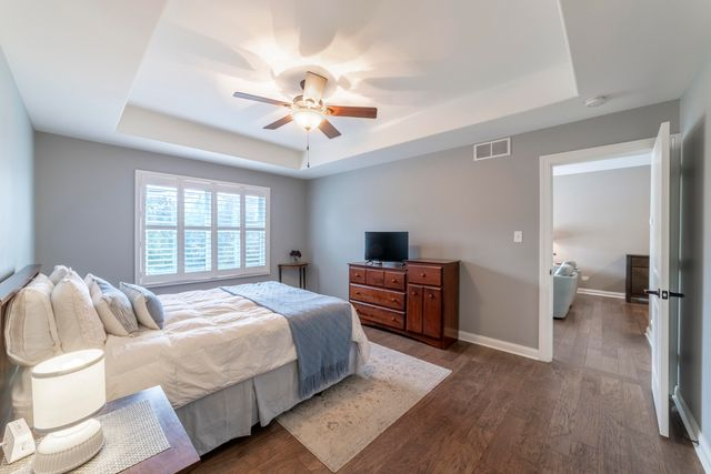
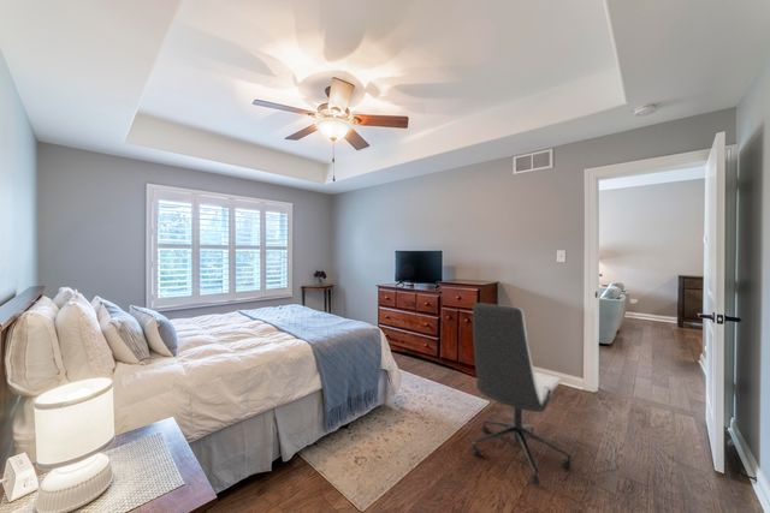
+ office chair [470,302,573,485]
